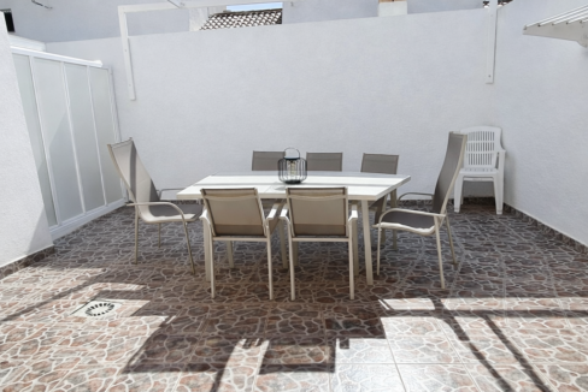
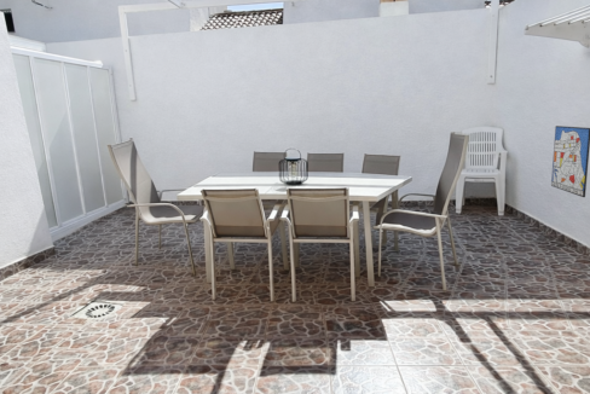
+ wall art [550,124,590,198]
